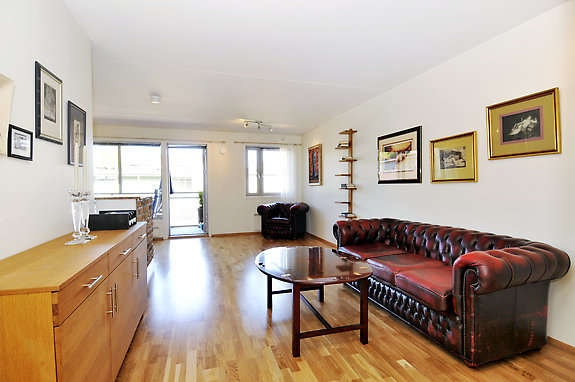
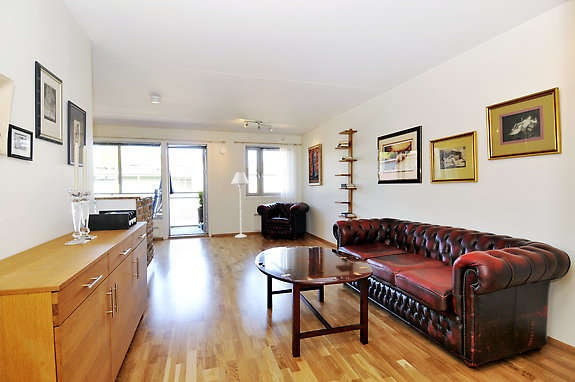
+ floor lamp [230,172,250,239]
